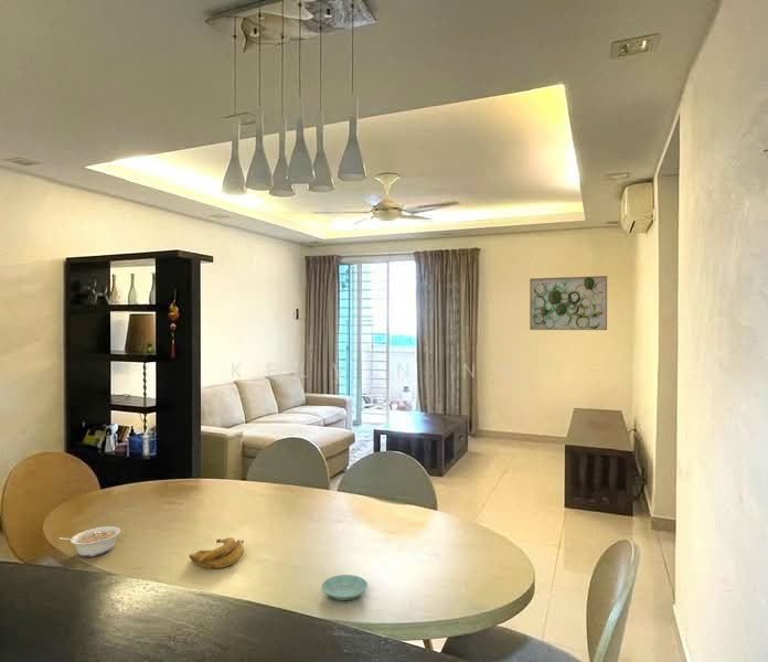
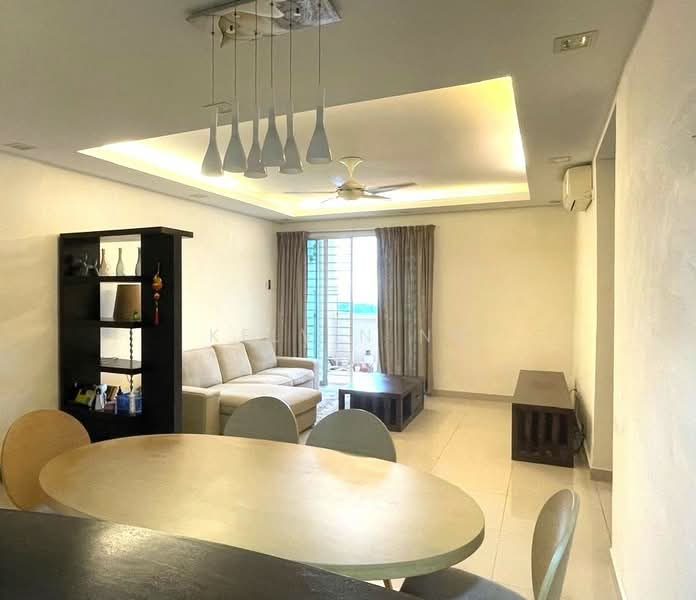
- saucer [321,574,369,601]
- wall art [529,275,608,331]
- banana [189,536,245,569]
- legume [58,525,121,558]
